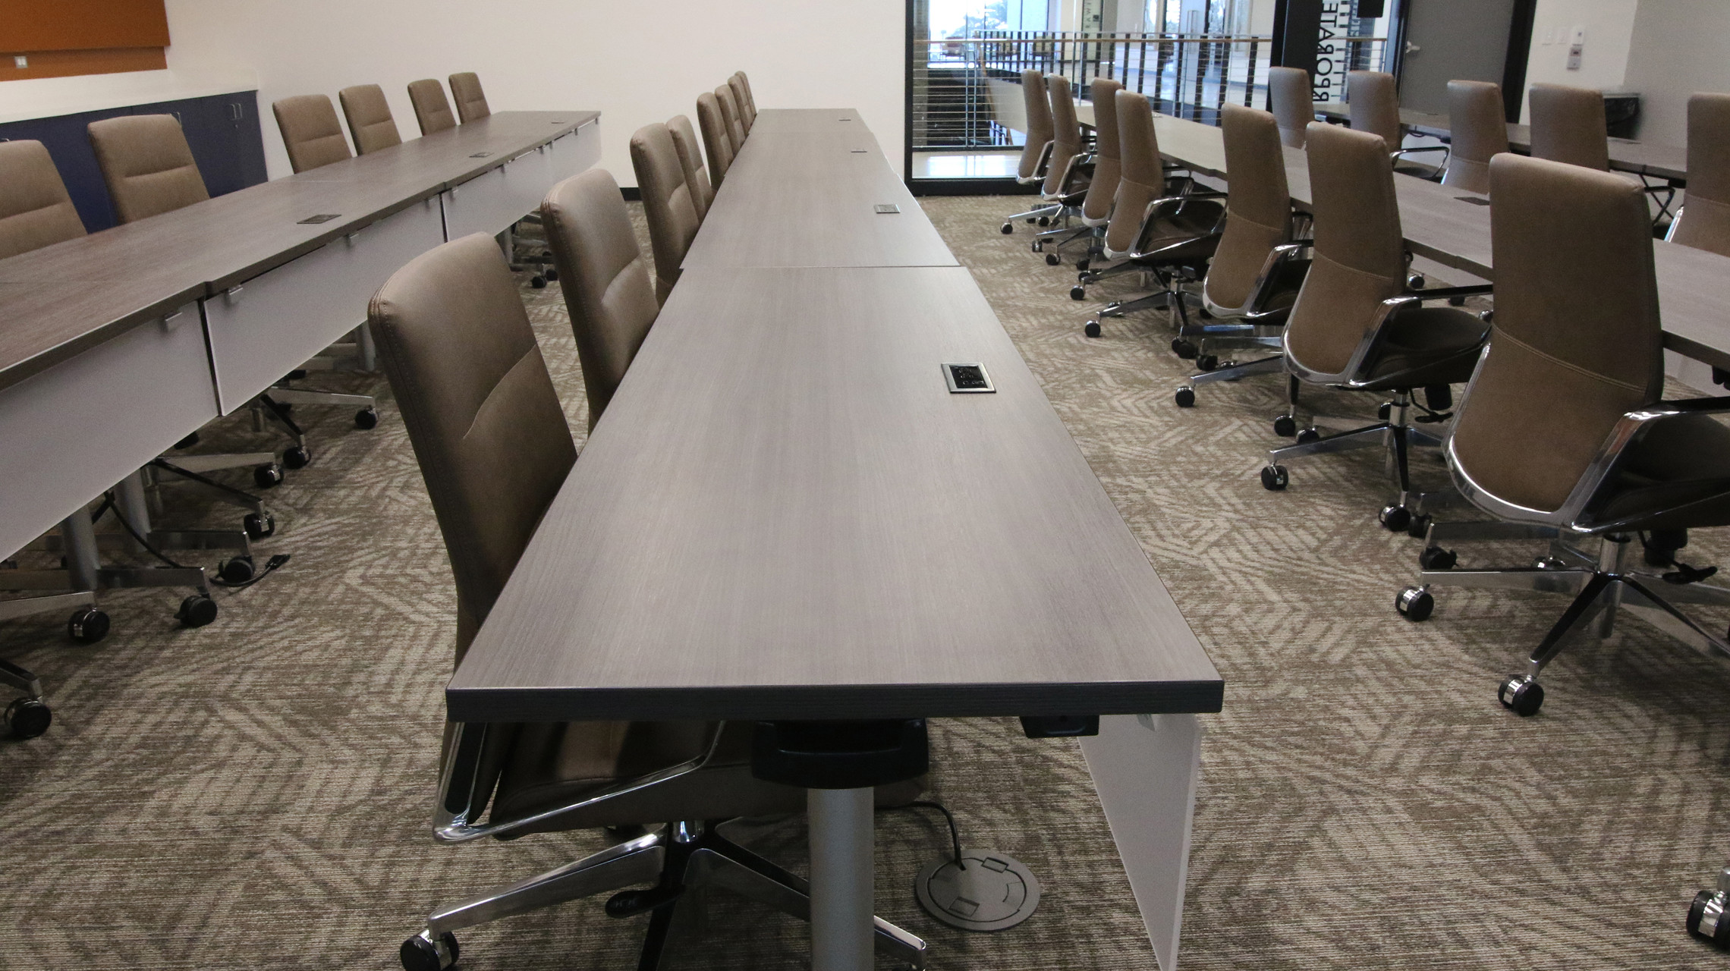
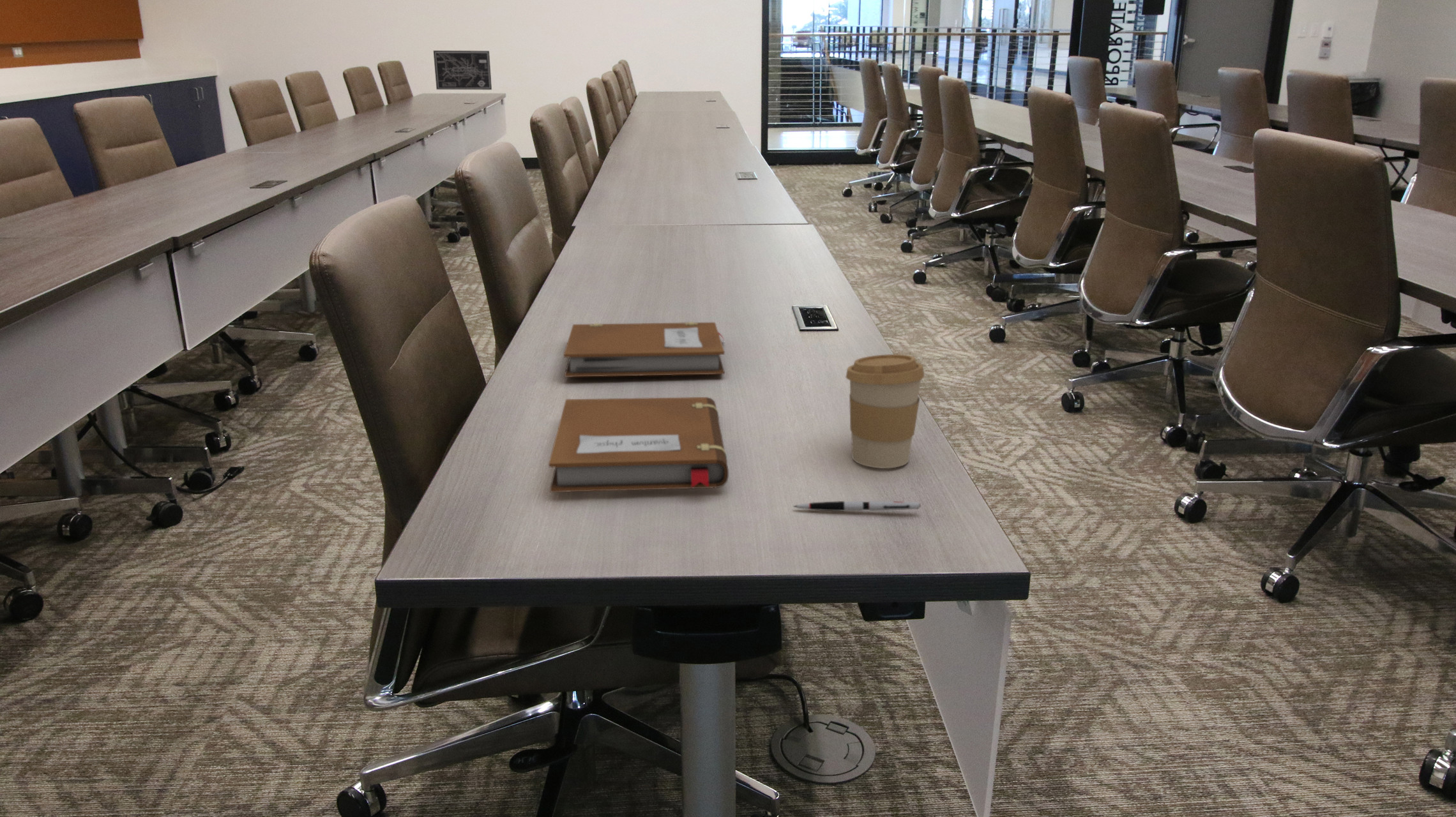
+ notebook [548,396,729,493]
+ coffee cup [846,354,925,469]
+ pen [792,500,921,512]
+ notebook [563,321,725,378]
+ wall art [433,50,492,91]
